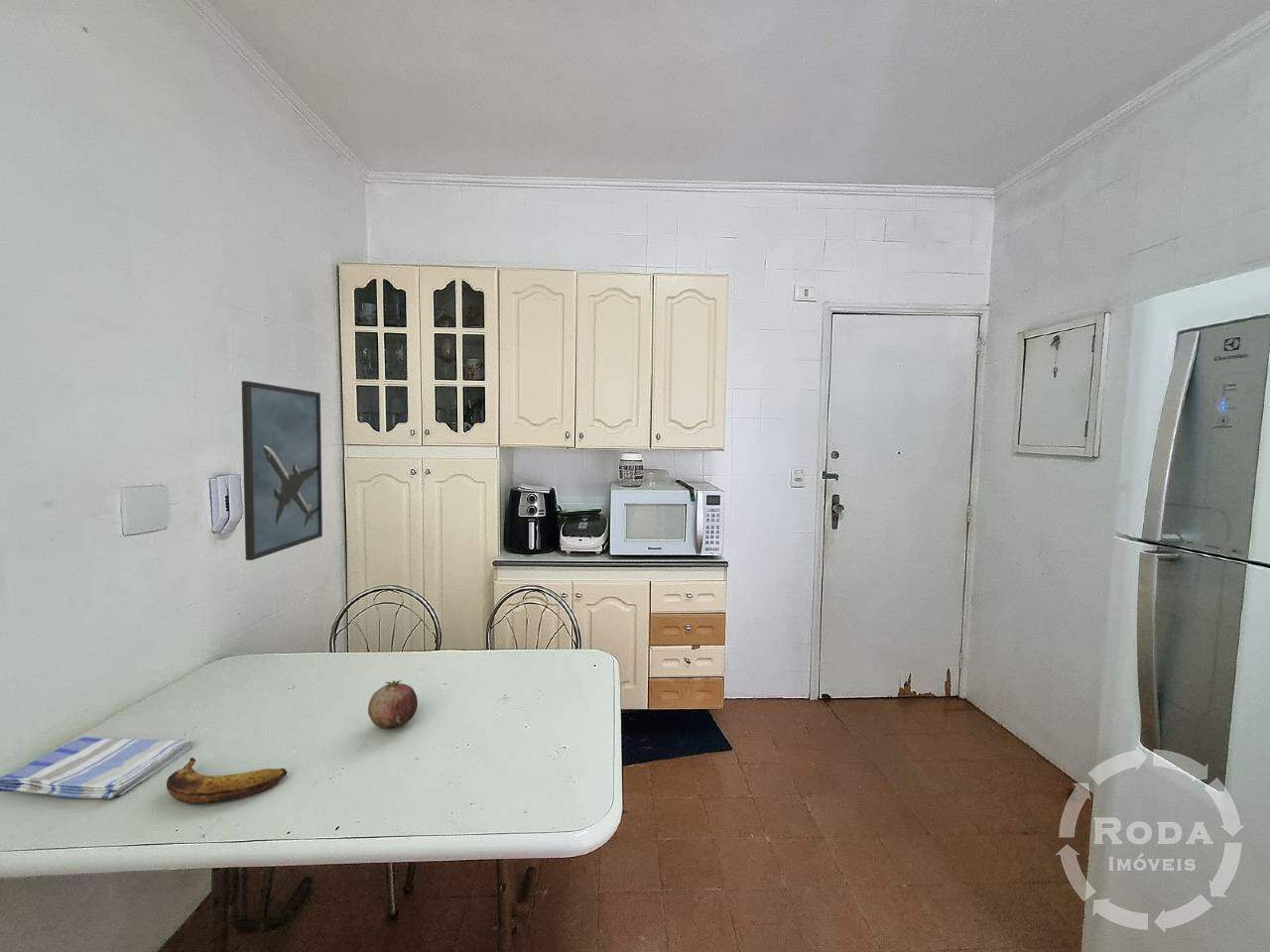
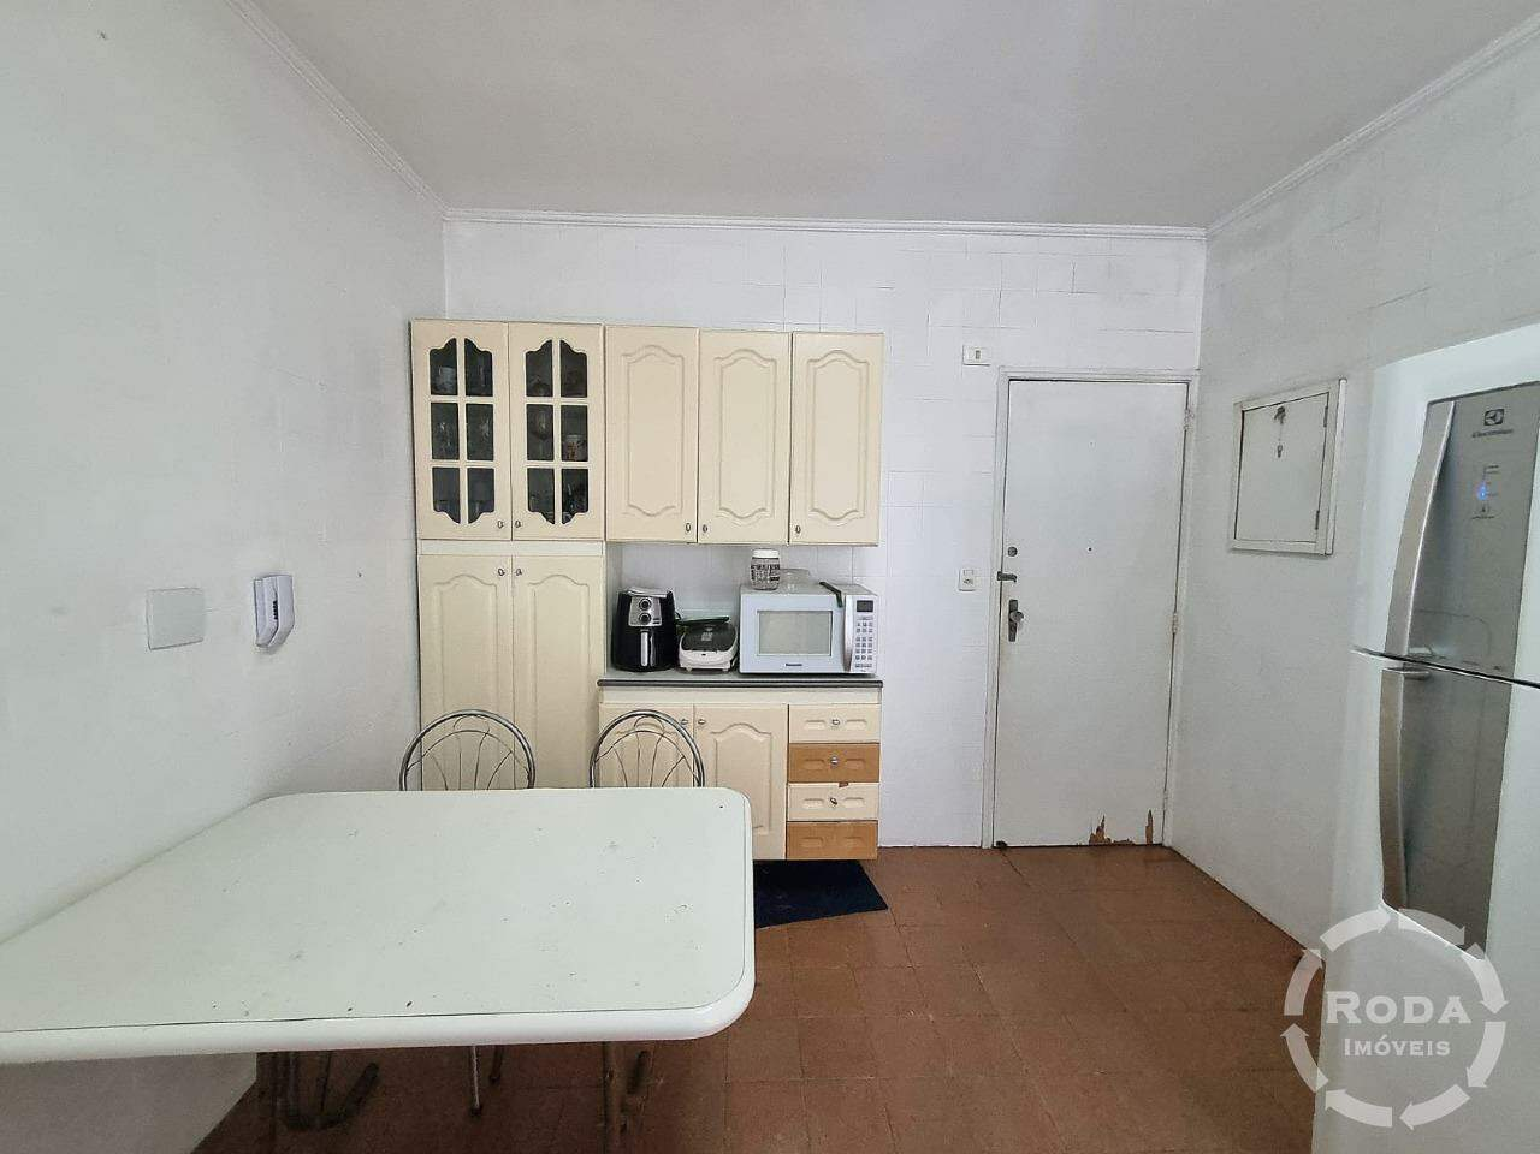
- banana [166,757,288,805]
- dish towel [0,736,192,799]
- fruit [367,679,419,730]
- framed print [241,380,323,561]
